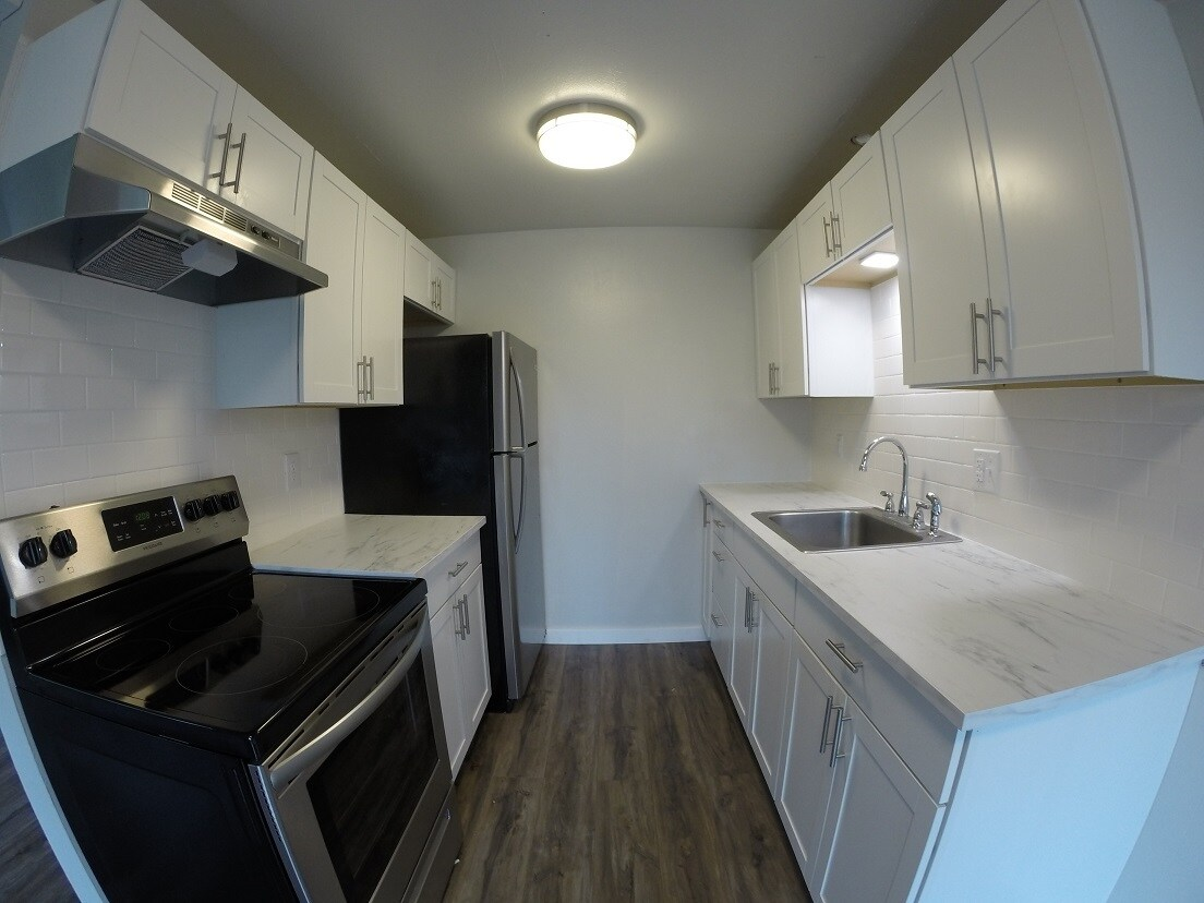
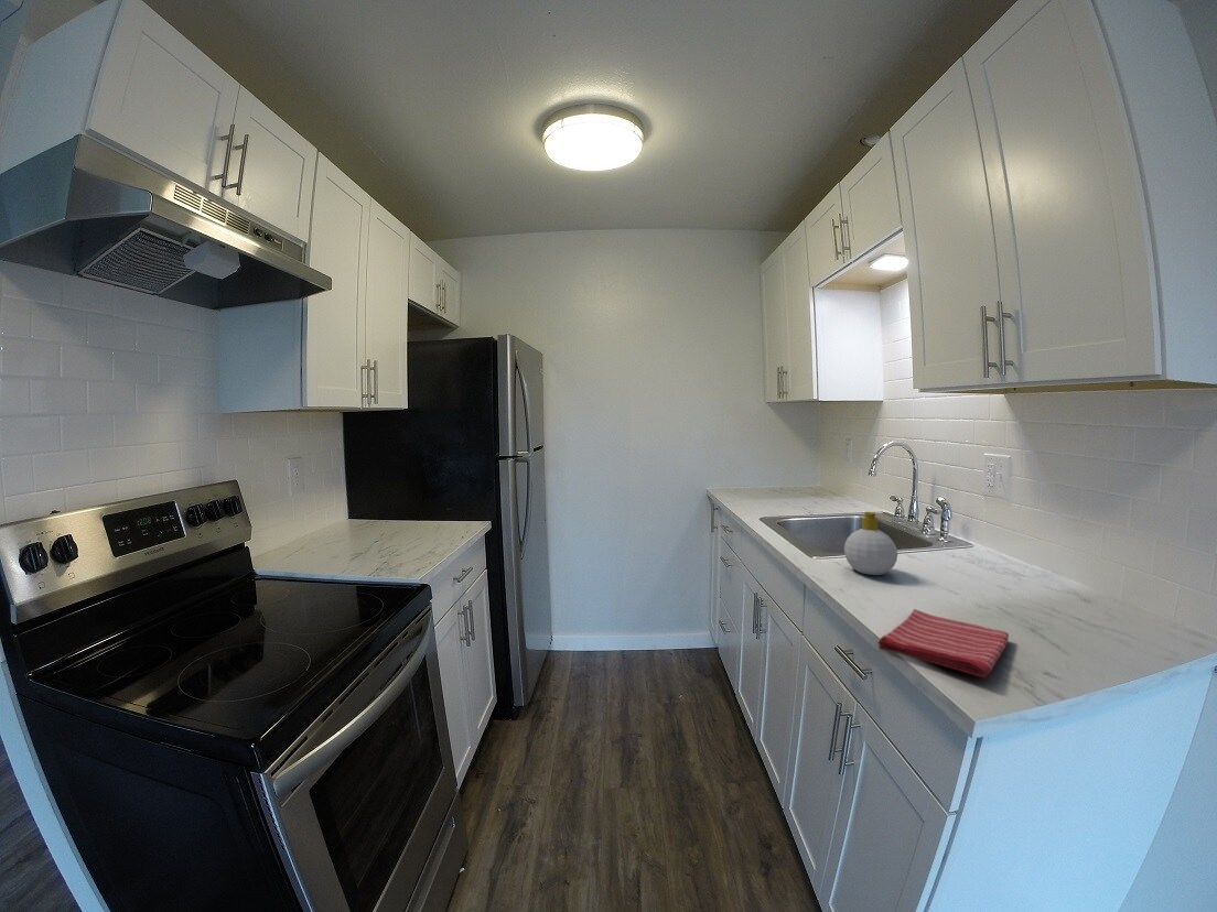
+ dish towel [876,608,1010,678]
+ soap bottle [843,511,898,576]
